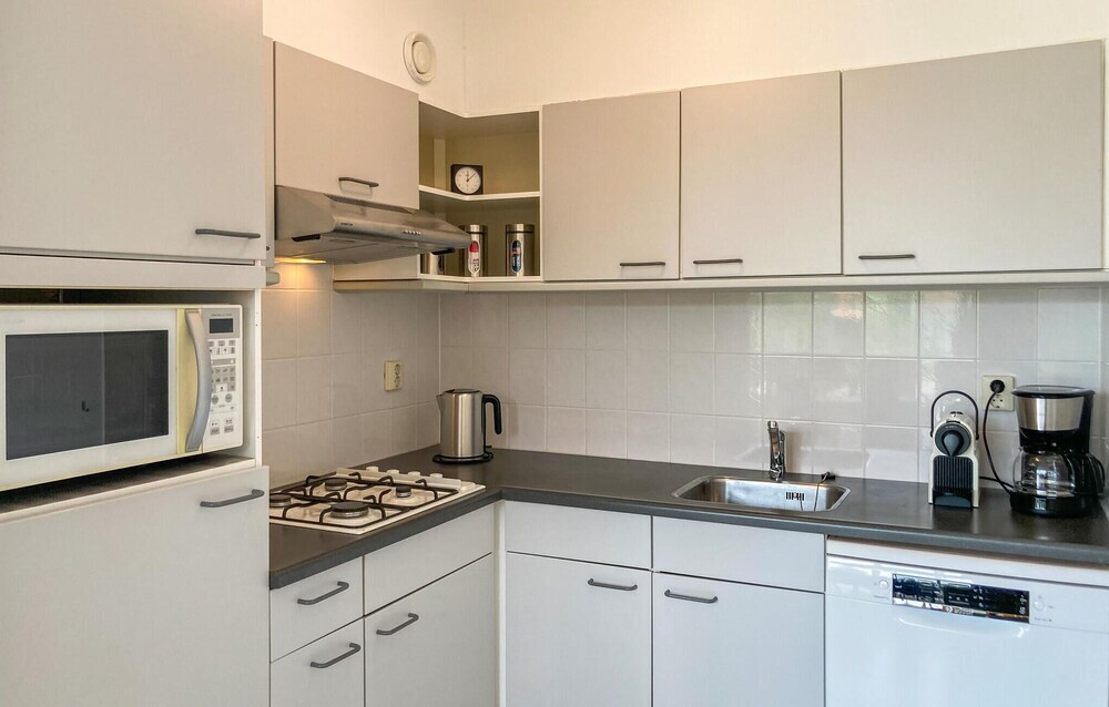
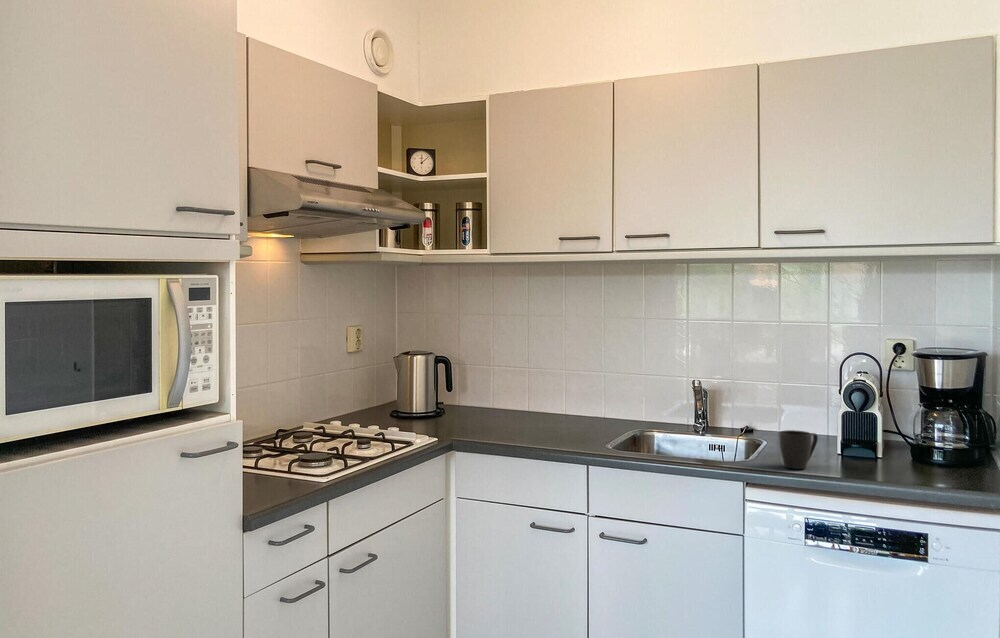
+ mug [779,429,819,470]
